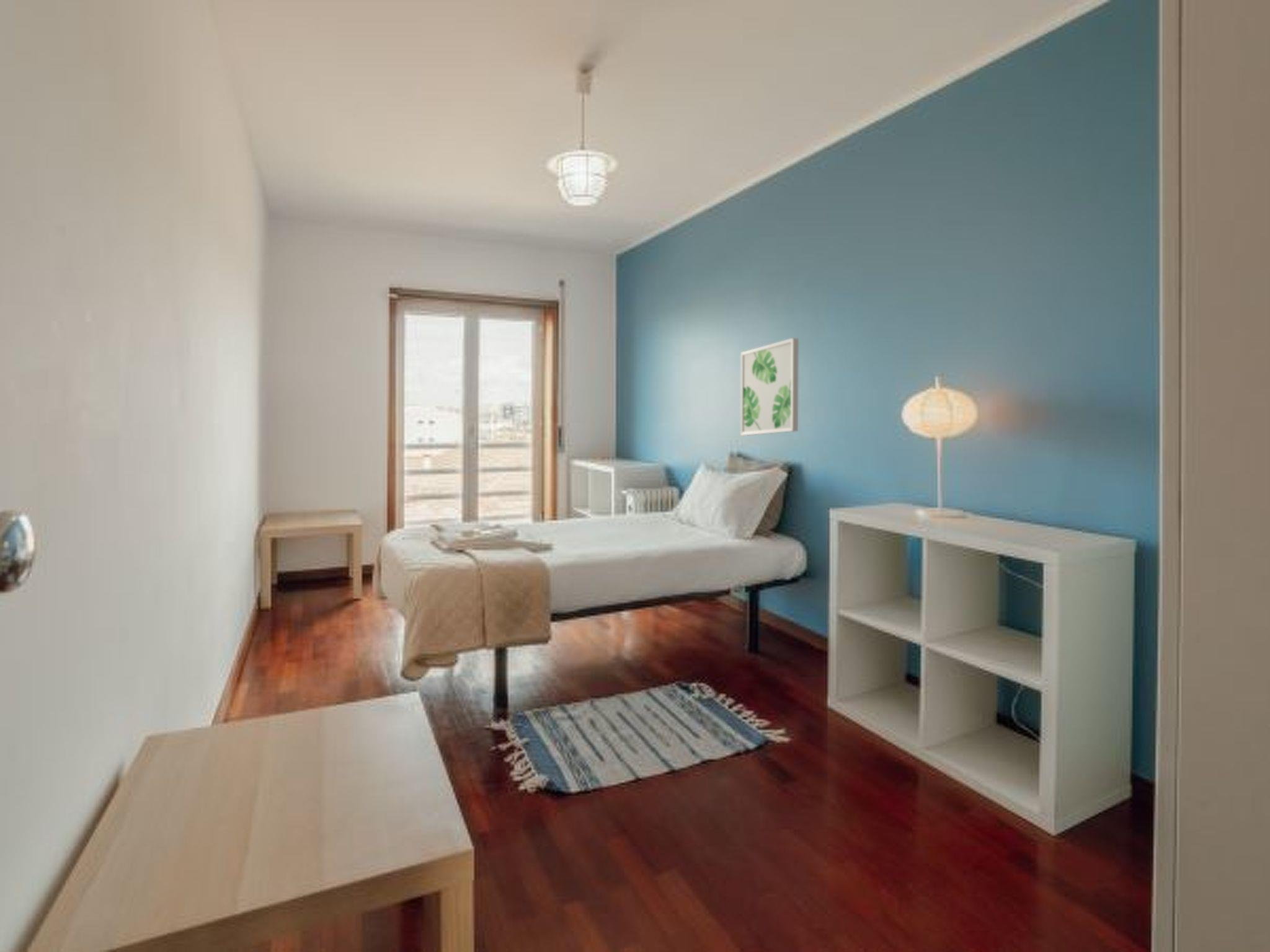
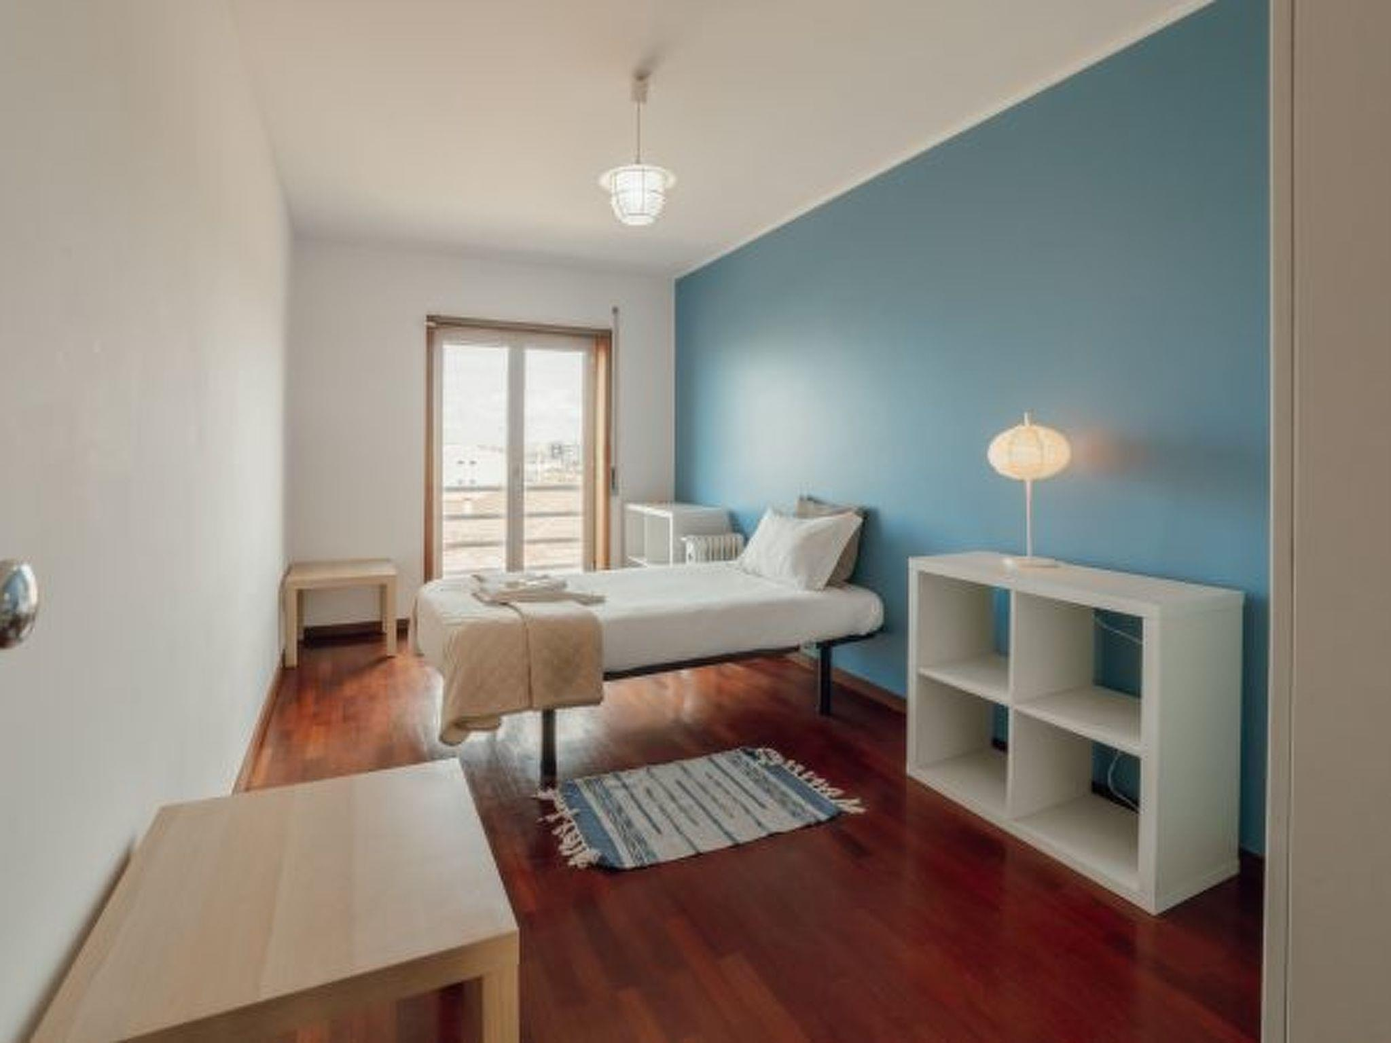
- wall art [740,337,799,436]
